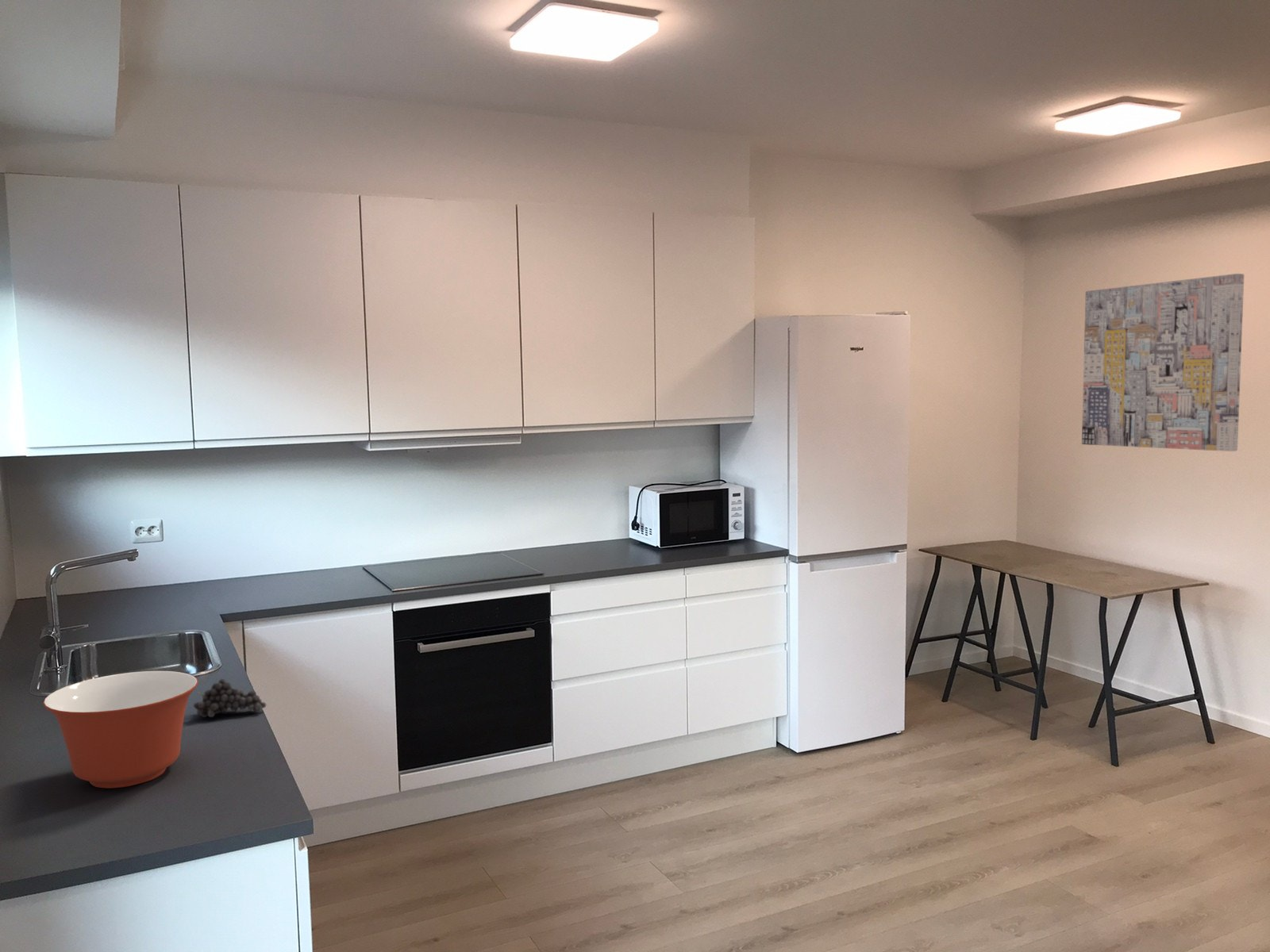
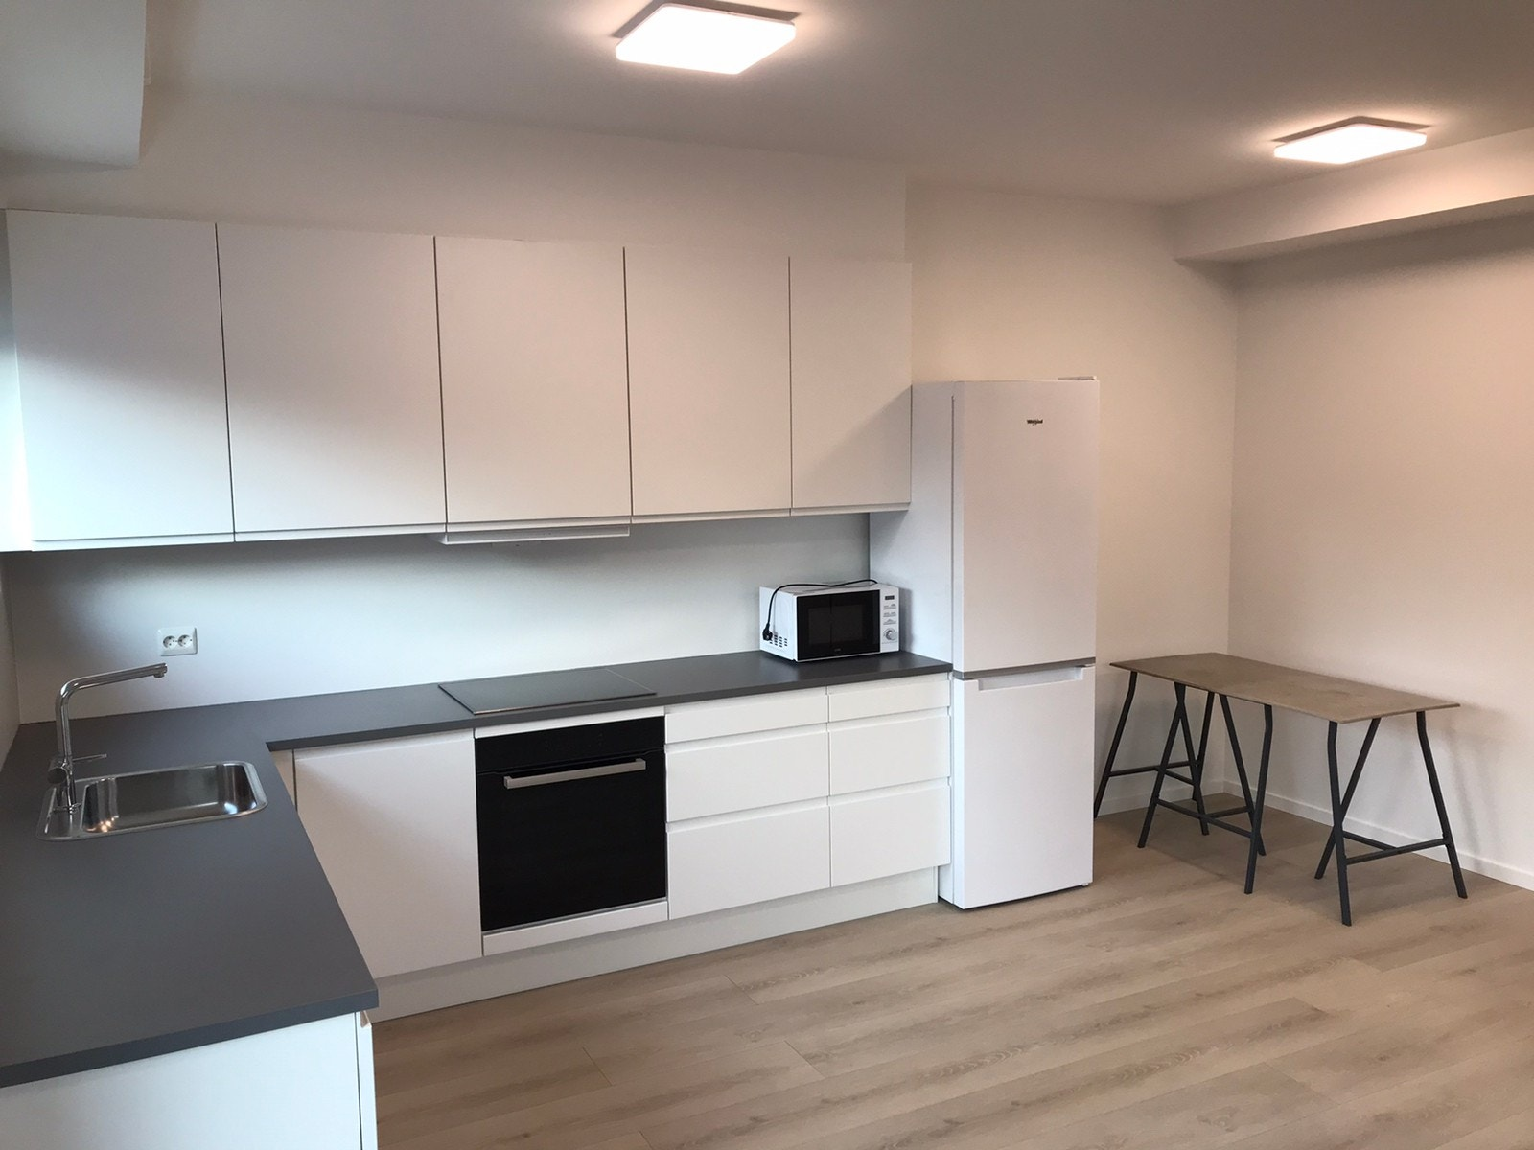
- fruit [193,678,267,718]
- mixing bowl [42,670,199,789]
- wall art [1081,273,1245,452]
